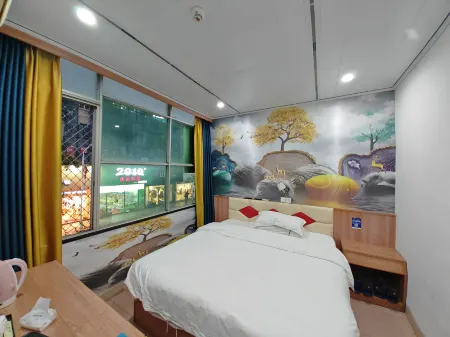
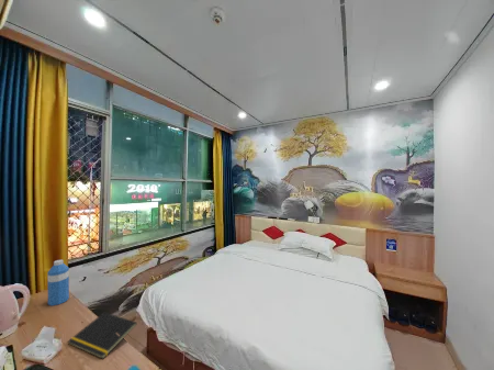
+ notepad [67,312,138,360]
+ water bottle [47,259,70,307]
